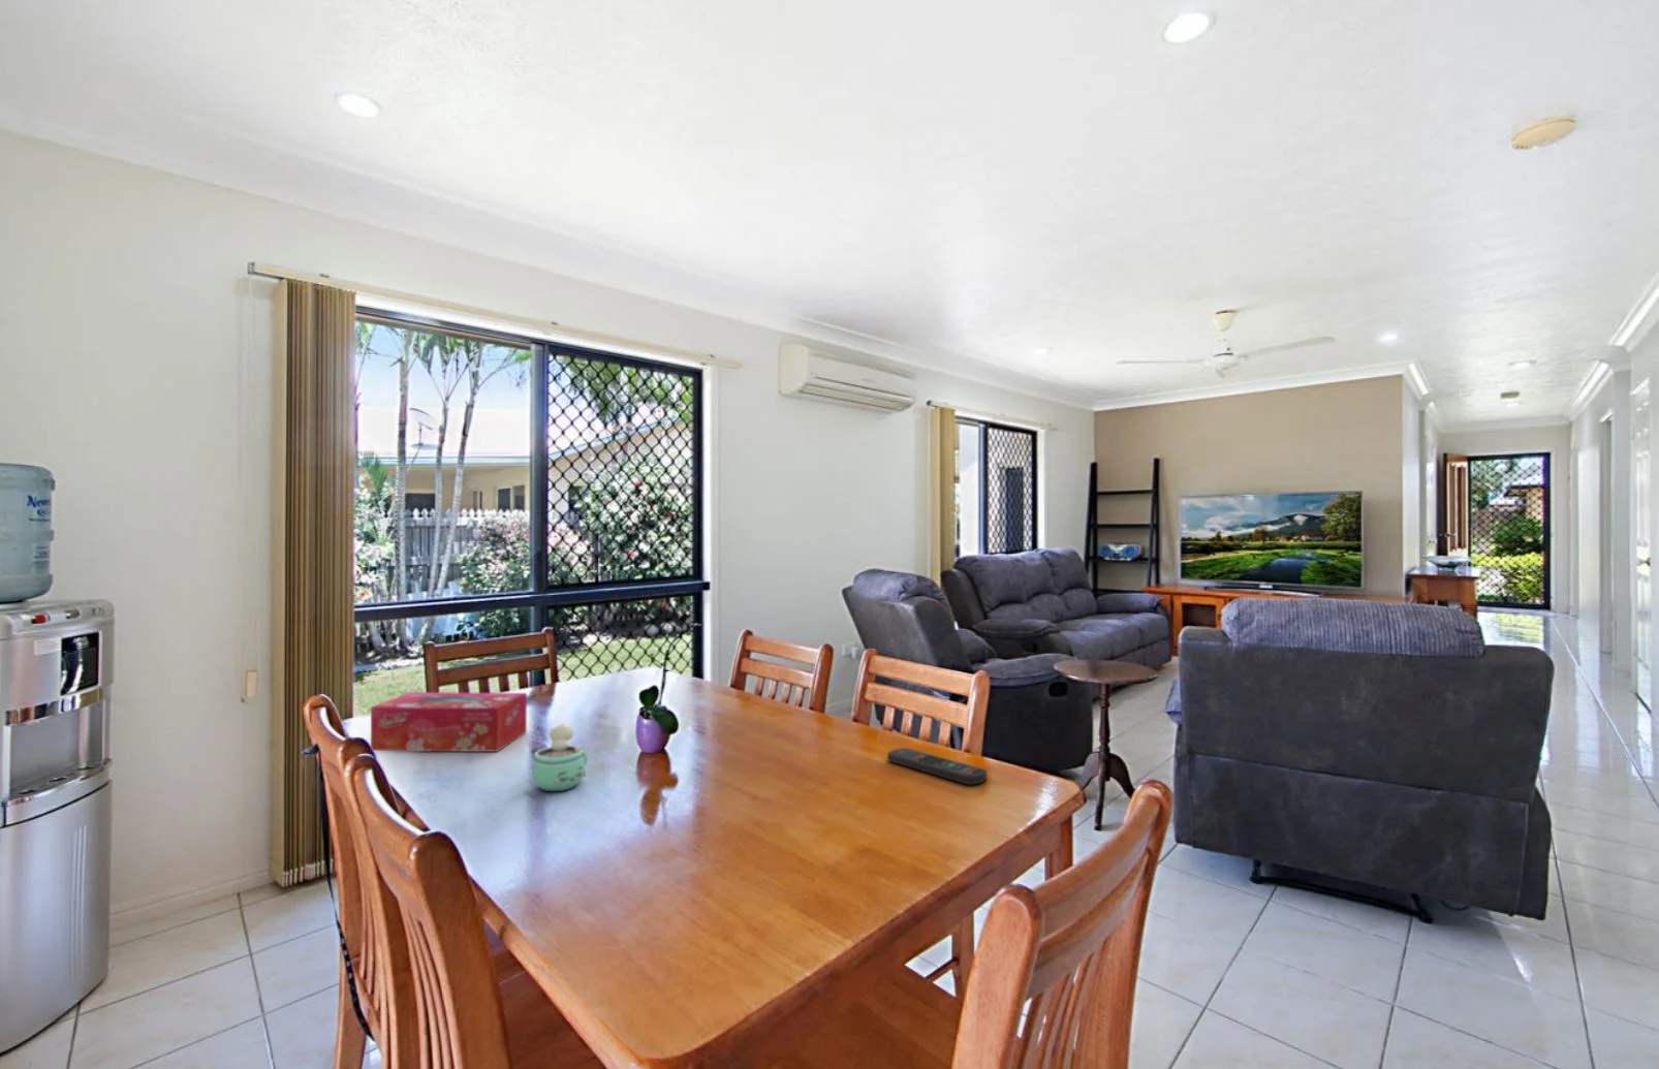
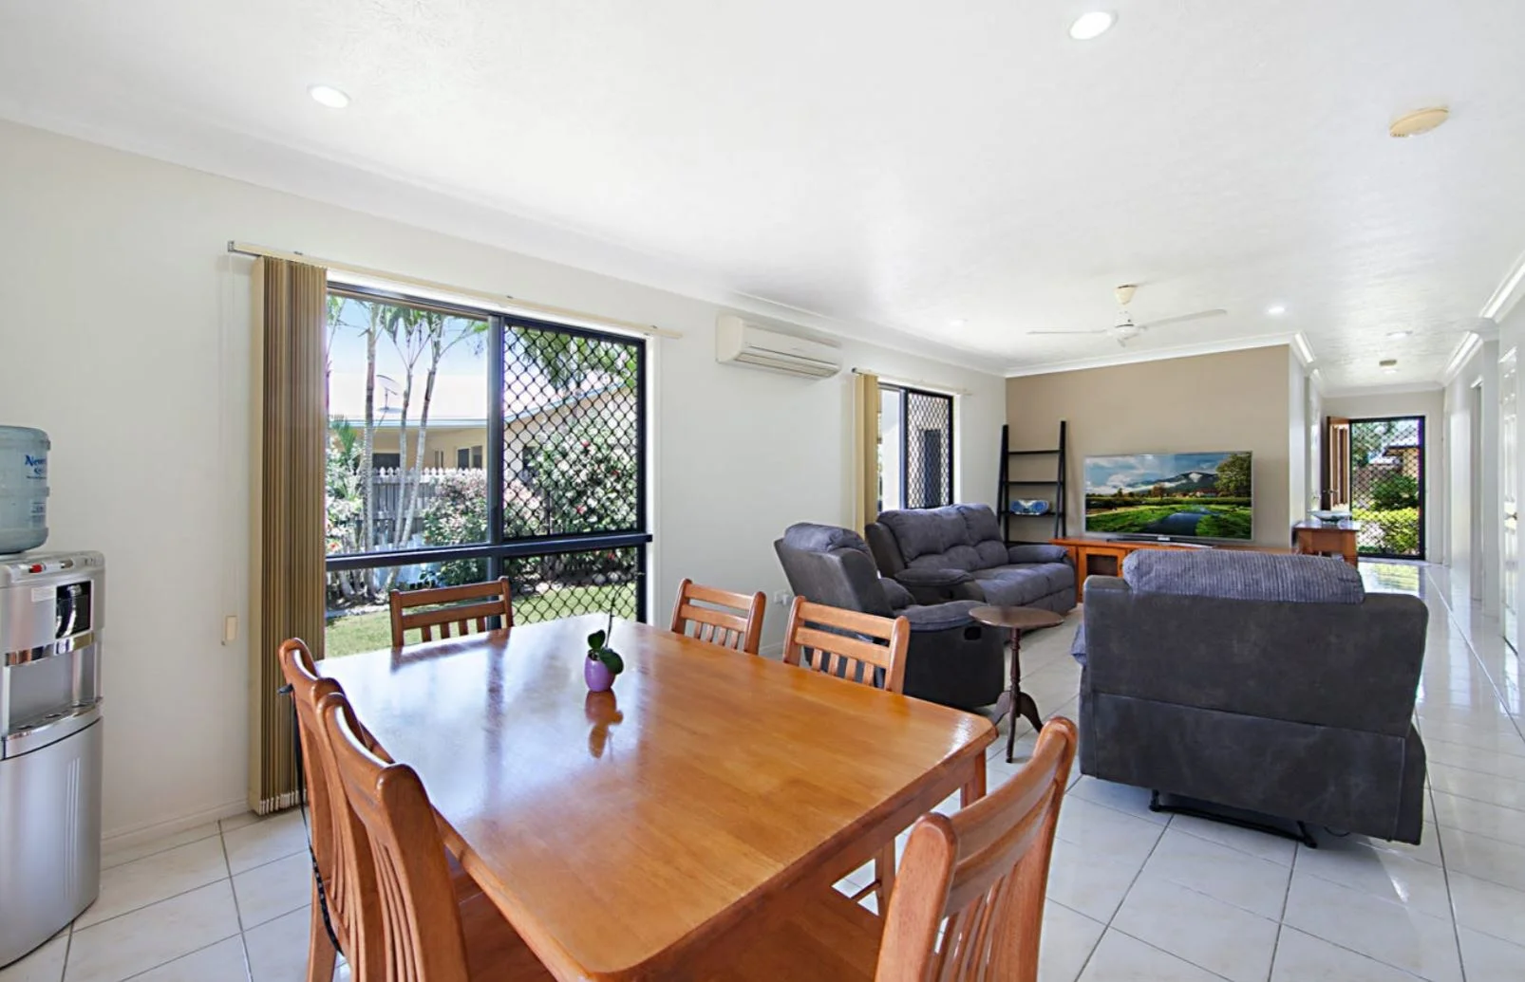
- tissue box [370,690,528,753]
- remote control [886,747,989,786]
- chocolate milk [532,722,589,792]
